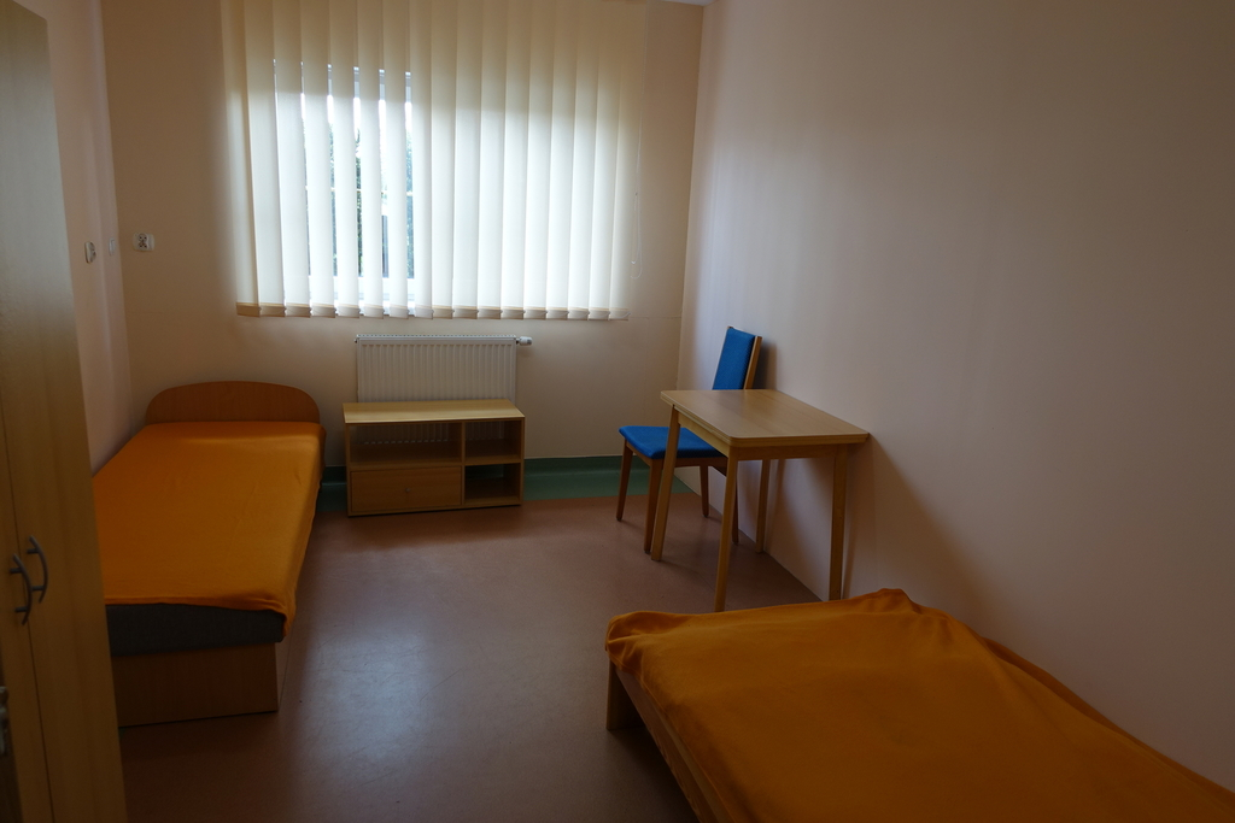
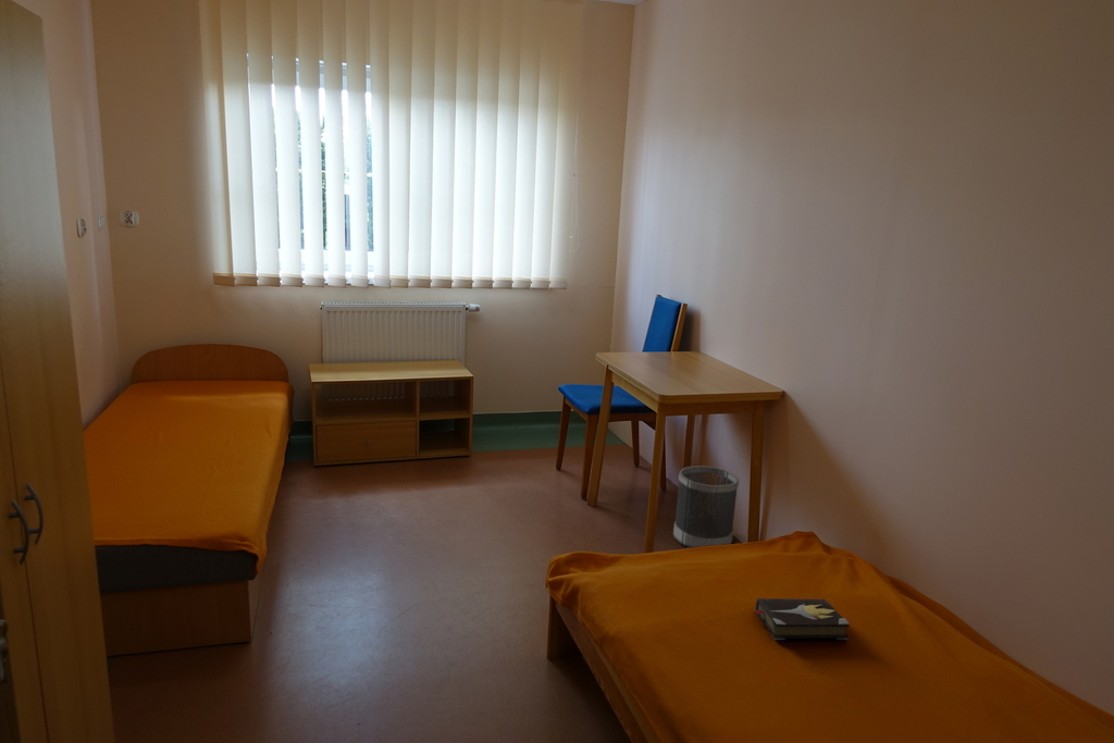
+ hardback book [751,597,851,641]
+ wastebasket [672,465,740,548]
